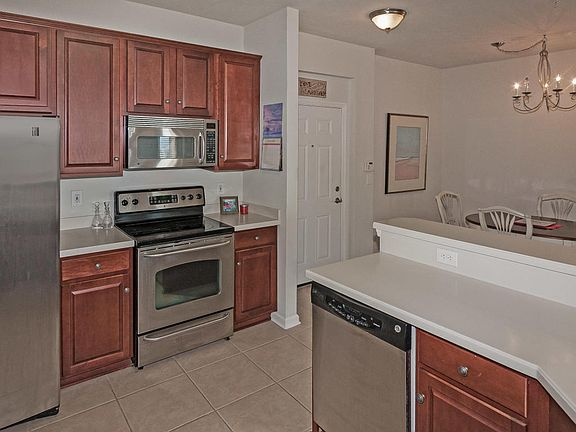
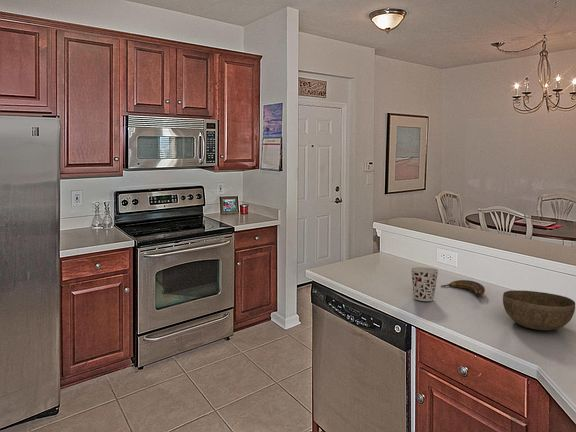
+ bowl [502,289,576,331]
+ cup [410,266,439,302]
+ banana [440,279,486,297]
